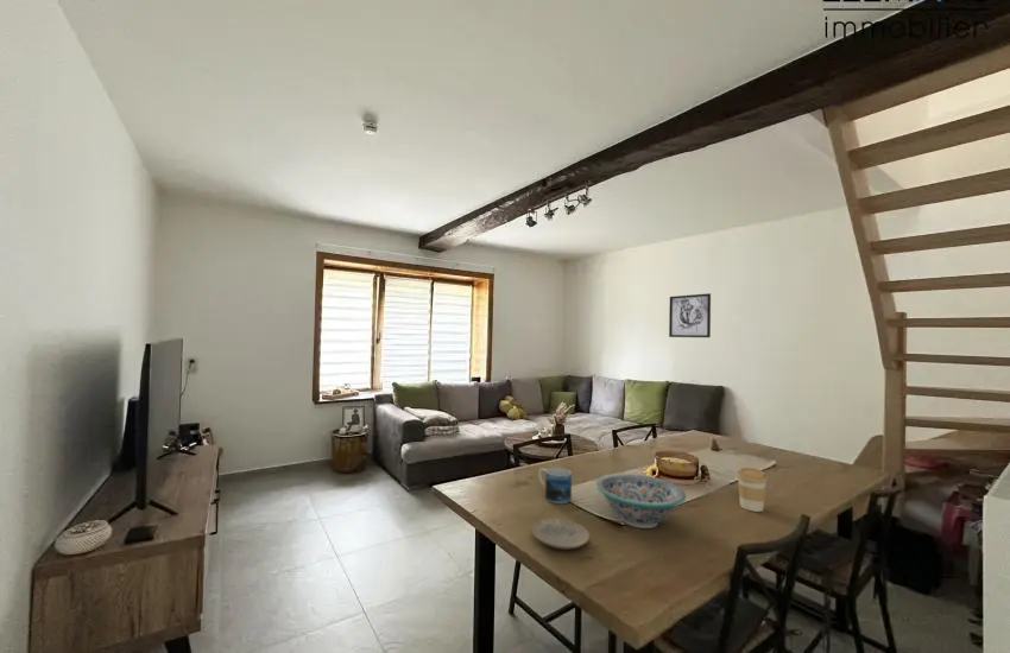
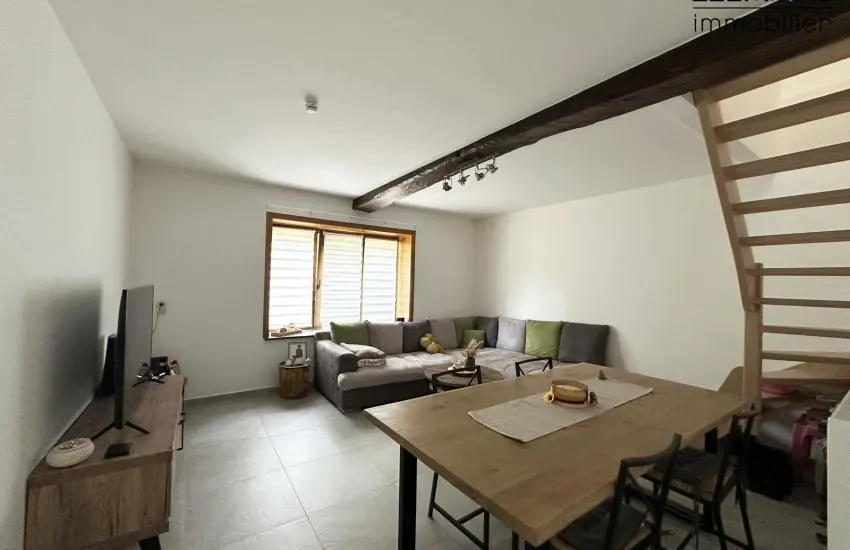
- plate [531,518,591,551]
- mug [537,467,573,505]
- wall art [668,292,712,338]
- decorative bowl [594,473,687,530]
- coffee cup [736,467,769,513]
